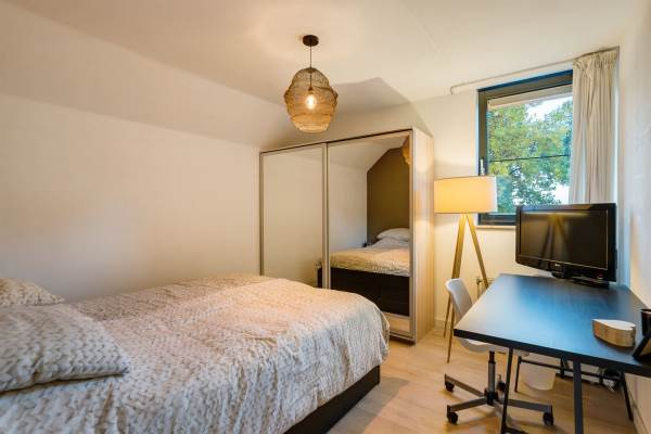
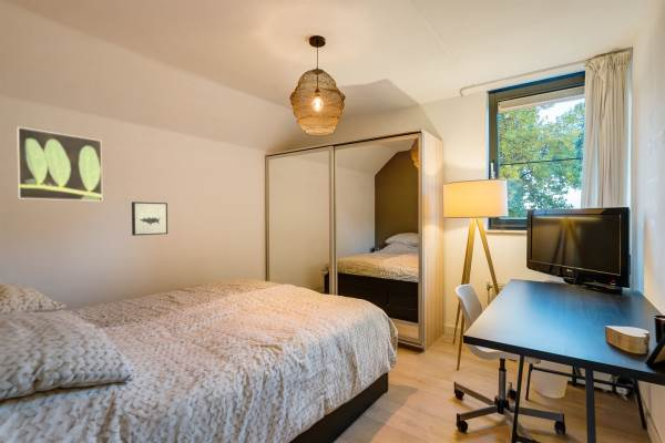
+ wall art [131,200,168,237]
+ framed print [16,126,103,203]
